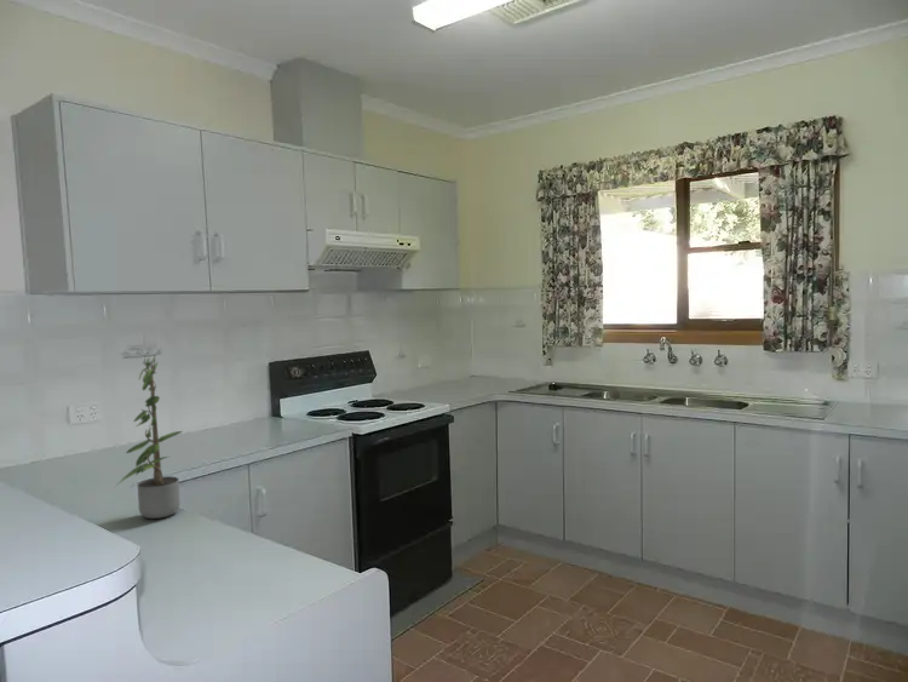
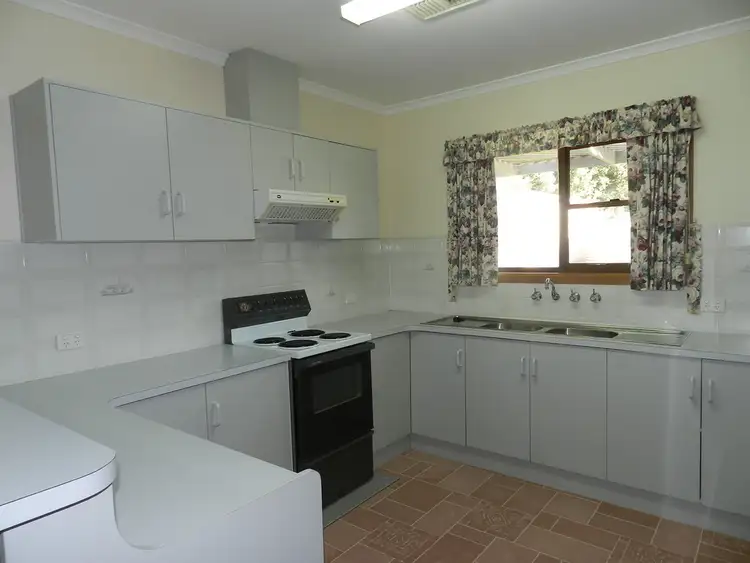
- potted plant [113,351,184,520]
